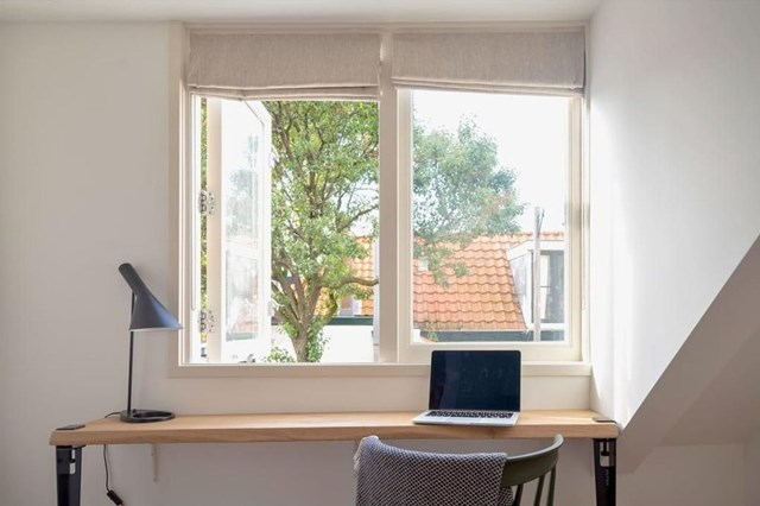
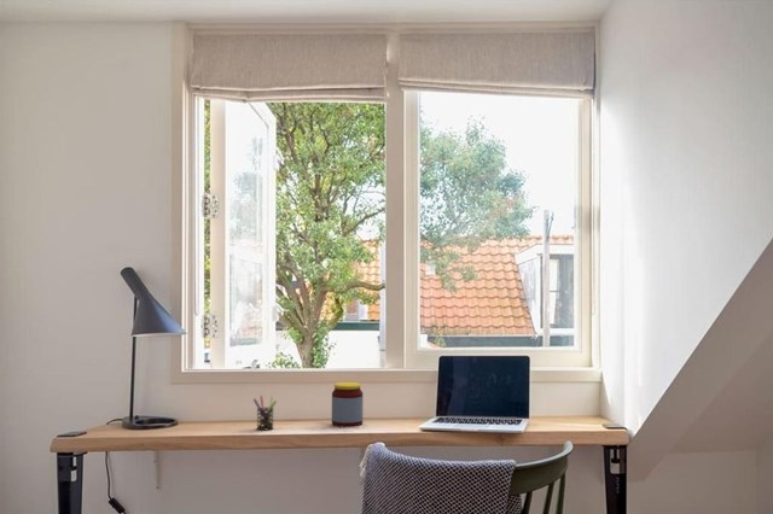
+ jar [331,381,364,428]
+ pen holder [252,395,278,432]
